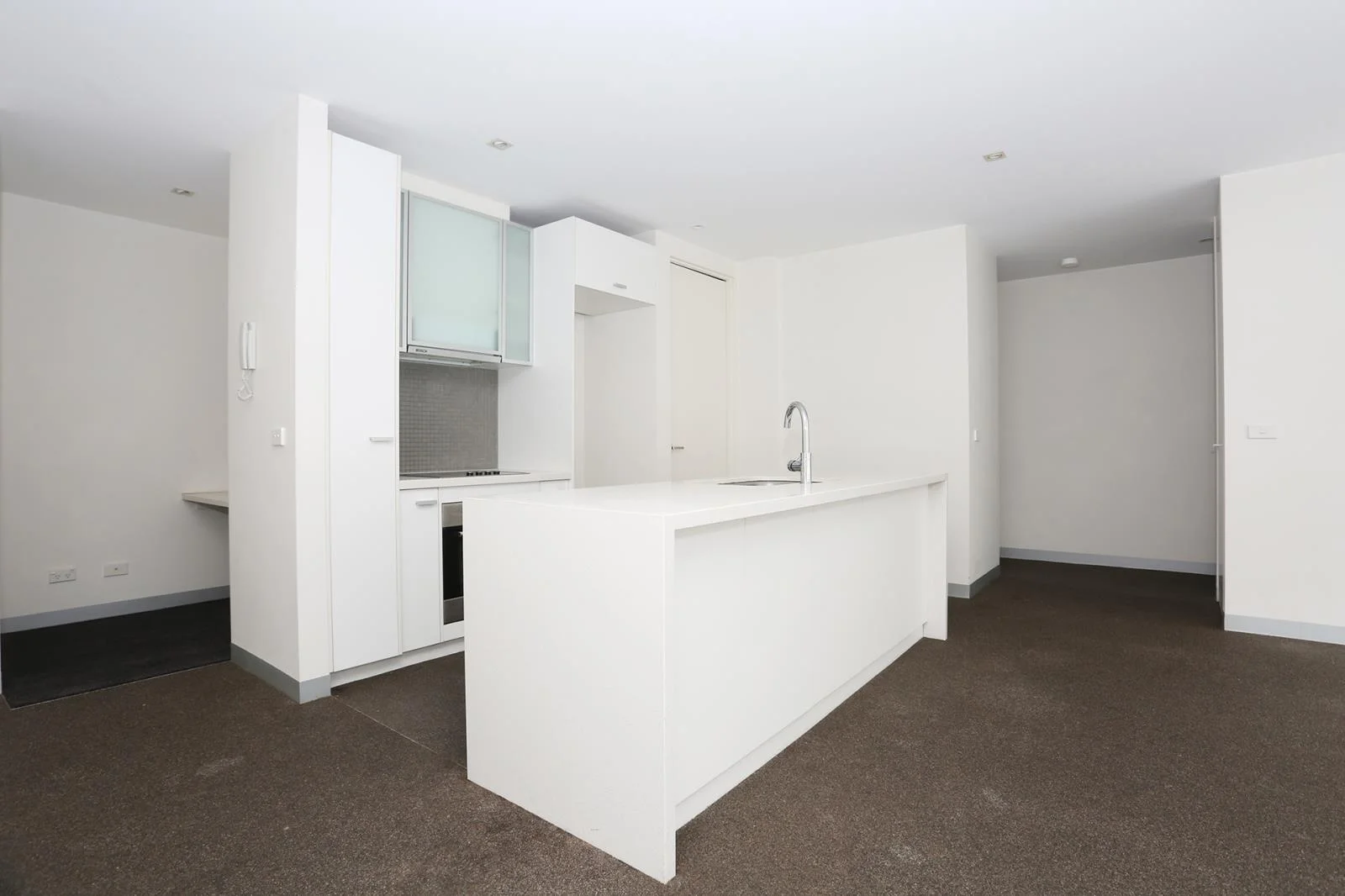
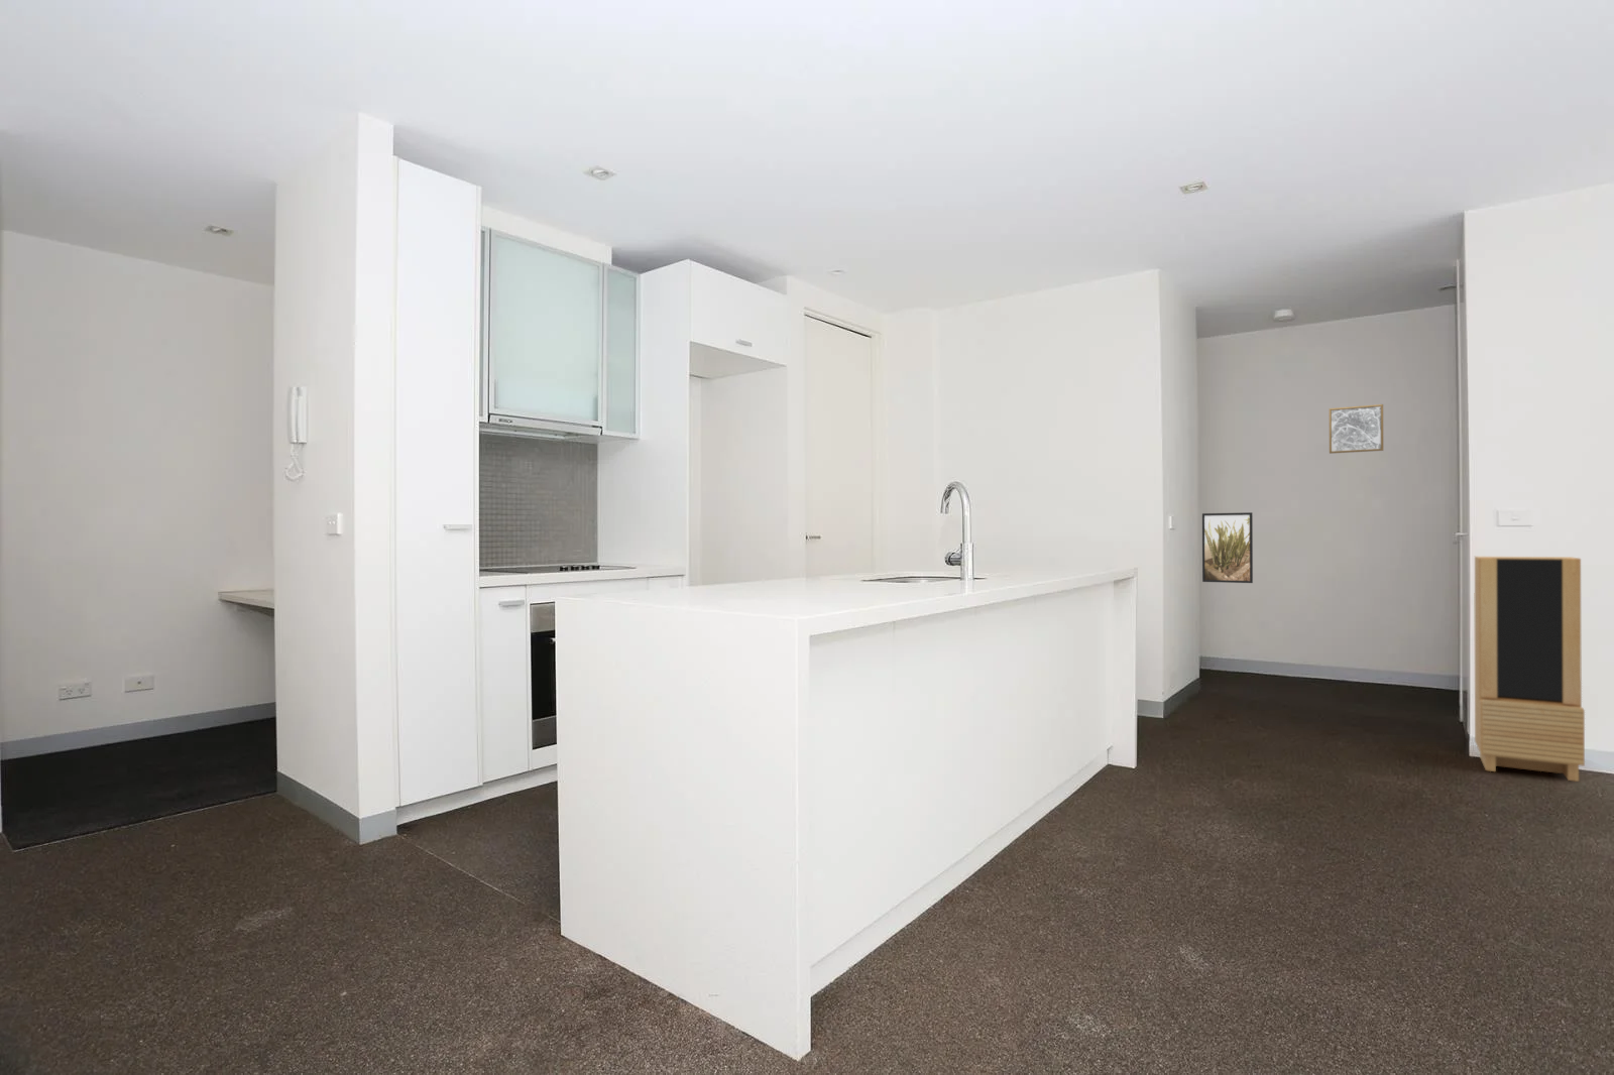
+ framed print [1201,511,1254,584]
+ wall art [1328,403,1384,455]
+ storage cabinet [1474,555,1585,782]
